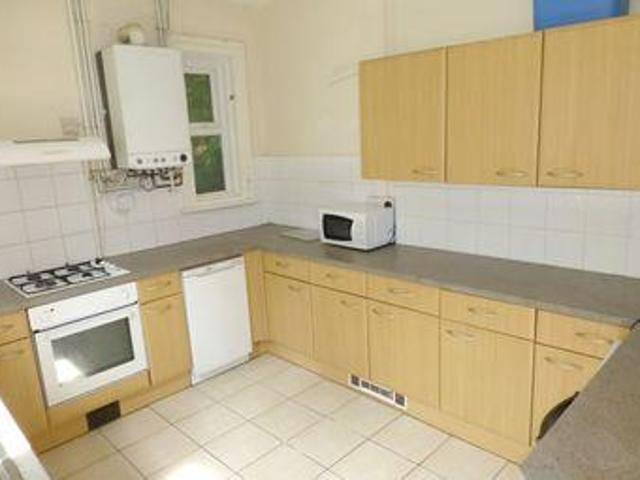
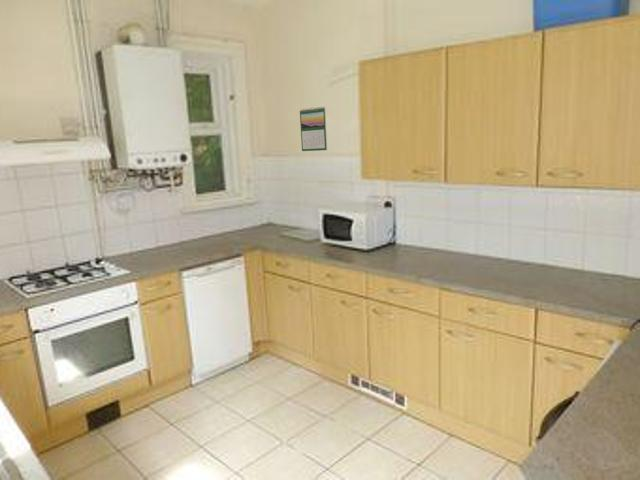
+ calendar [299,106,328,152]
